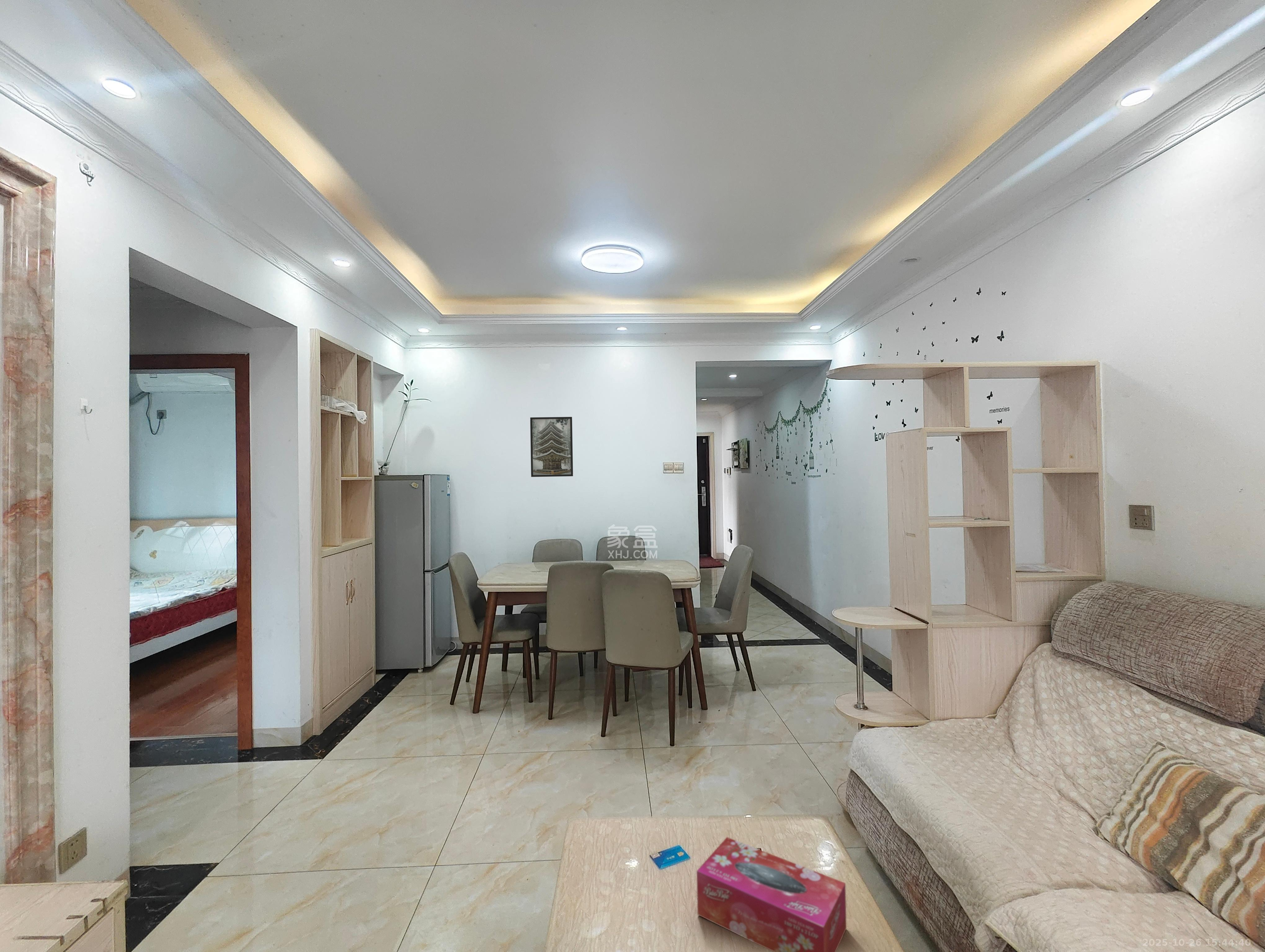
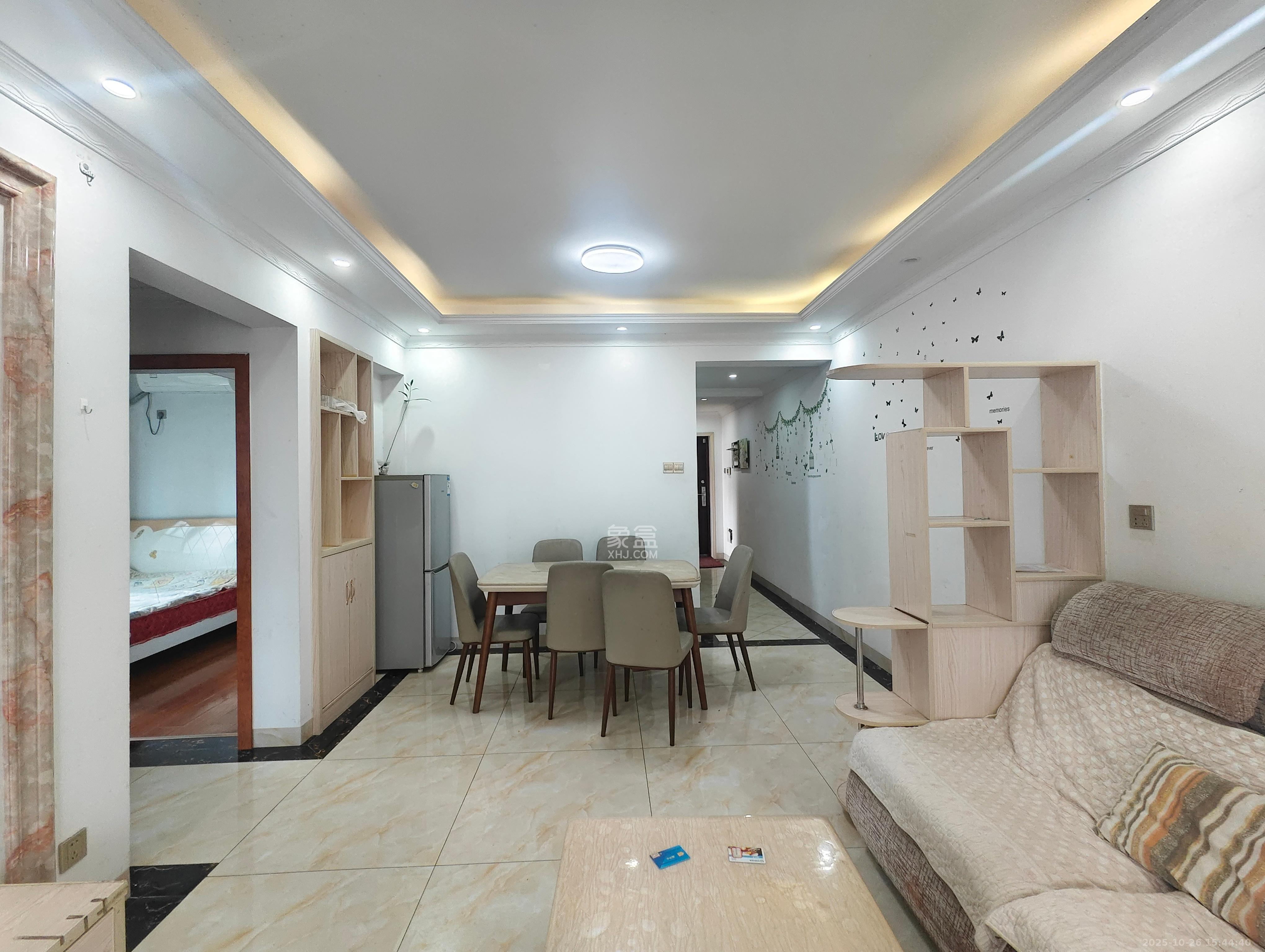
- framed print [530,417,573,477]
- tissue box [696,837,847,952]
